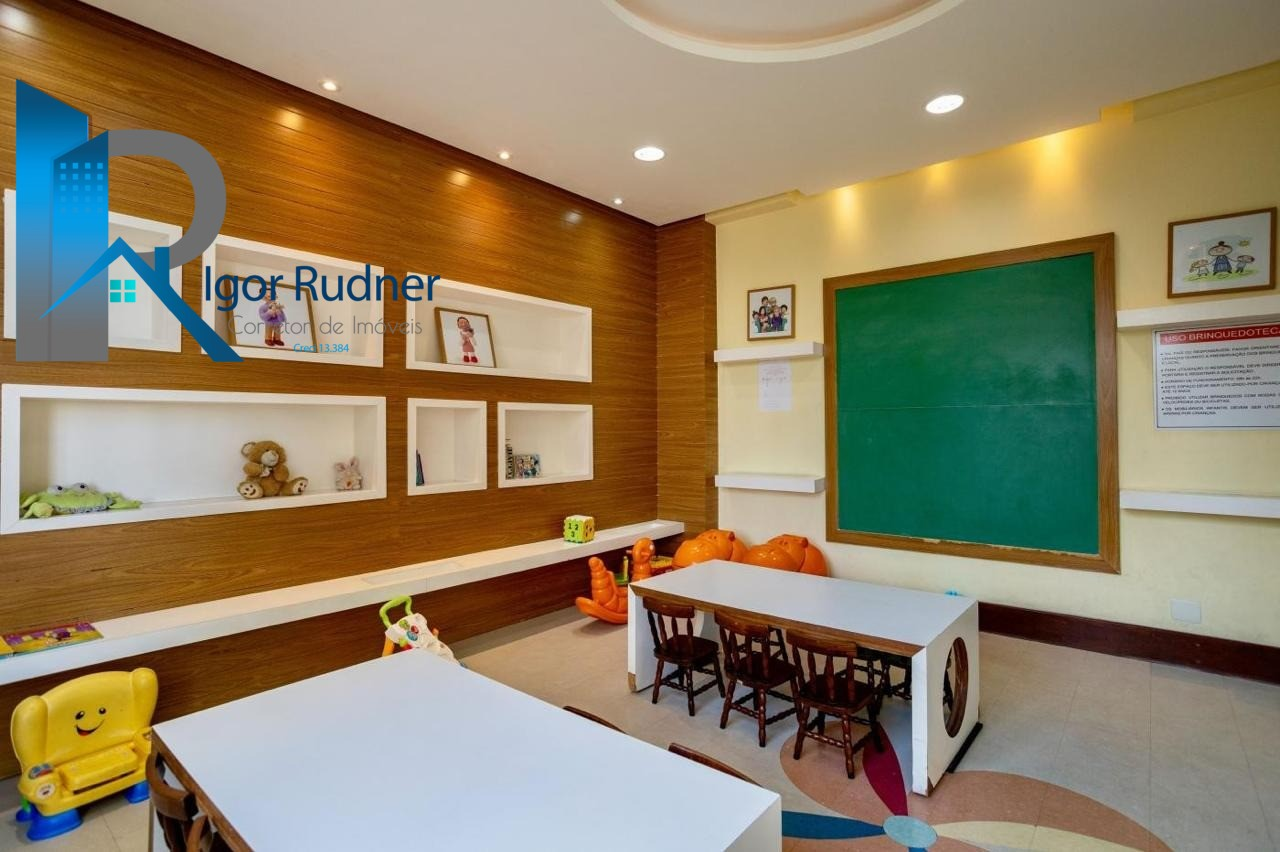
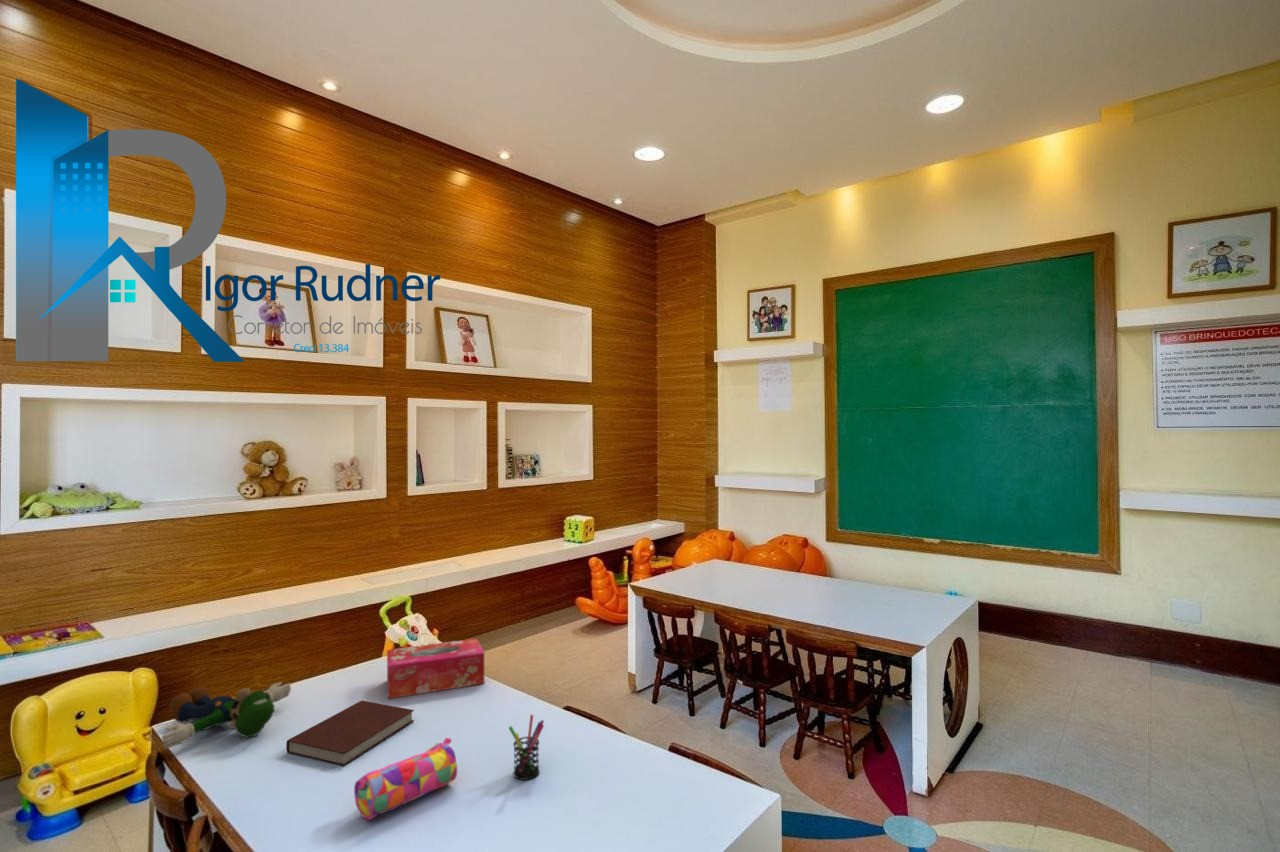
+ plush toy [161,681,292,750]
+ pencil case [353,737,458,821]
+ tissue box [386,637,485,700]
+ pen holder [508,714,545,781]
+ notebook [285,700,415,767]
